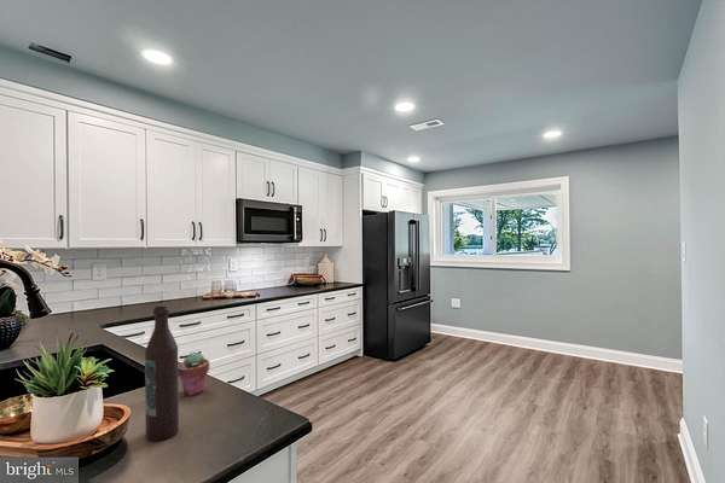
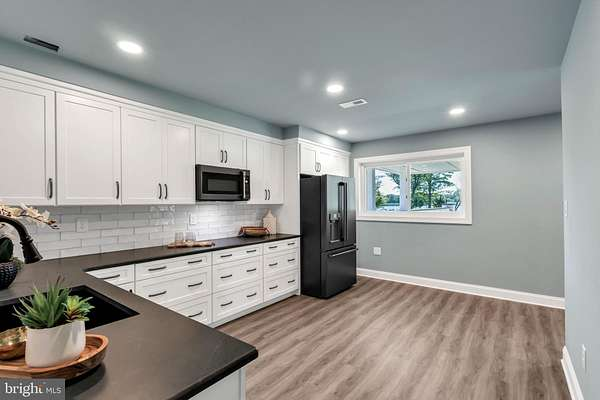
- wine bottle [144,303,180,442]
- potted succulent [178,350,210,397]
